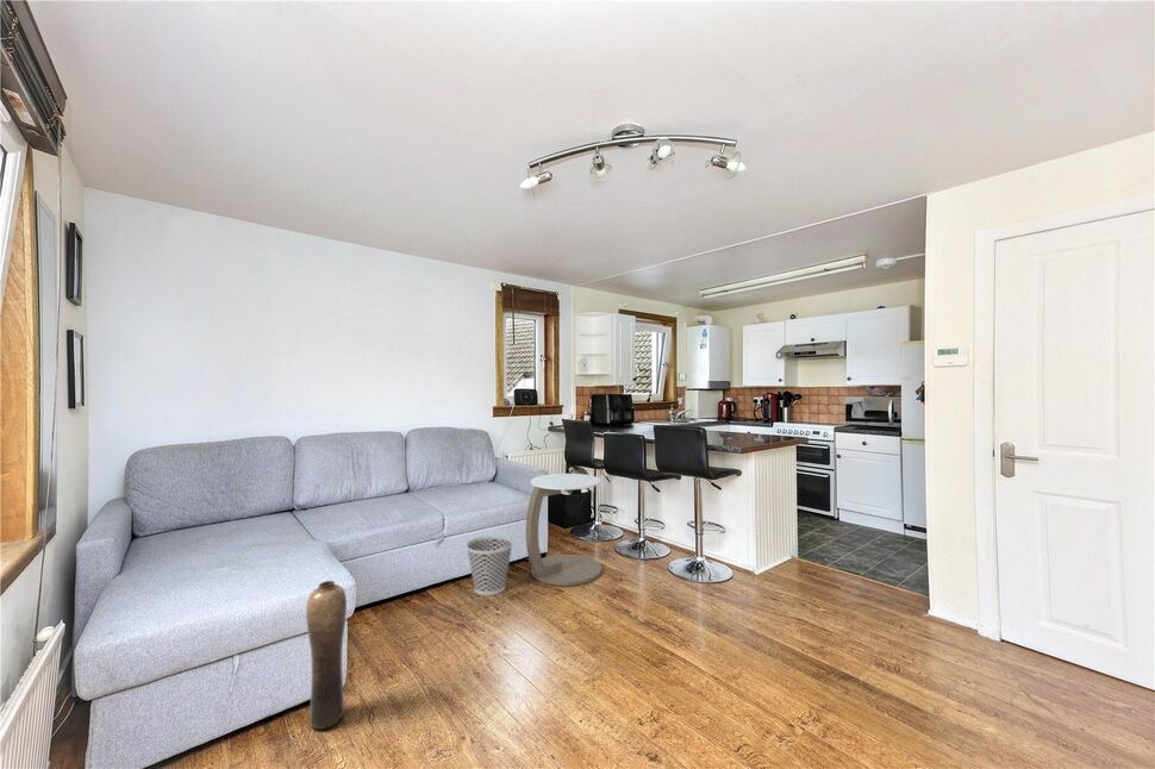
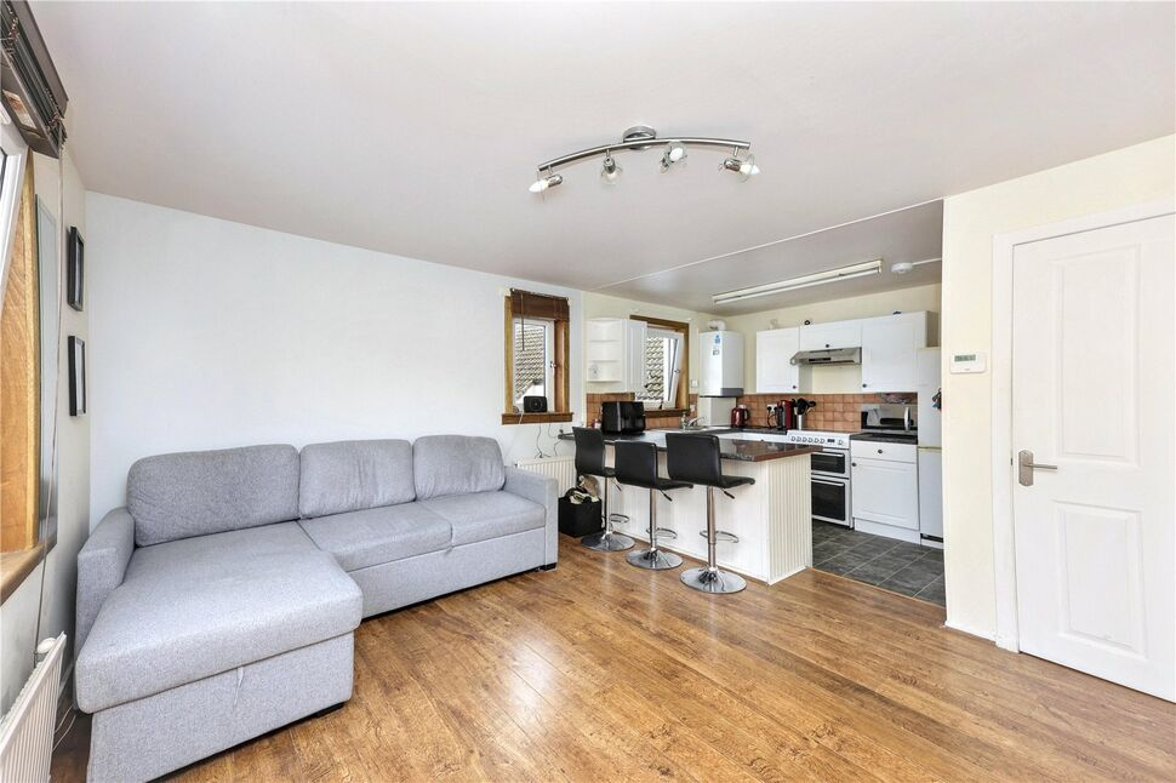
- vase [305,580,348,731]
- wastebasket [464,534,514,596]
- side table [525,473,603,587]
